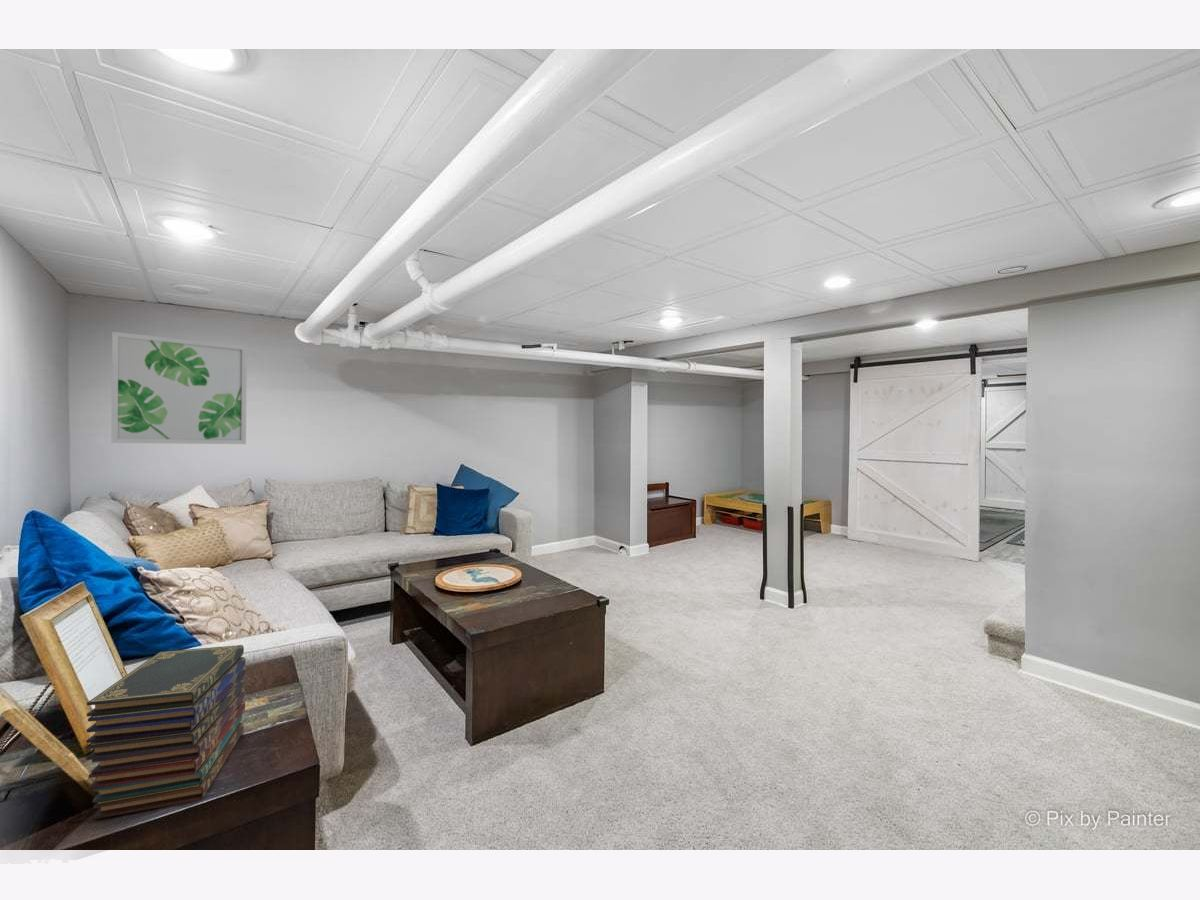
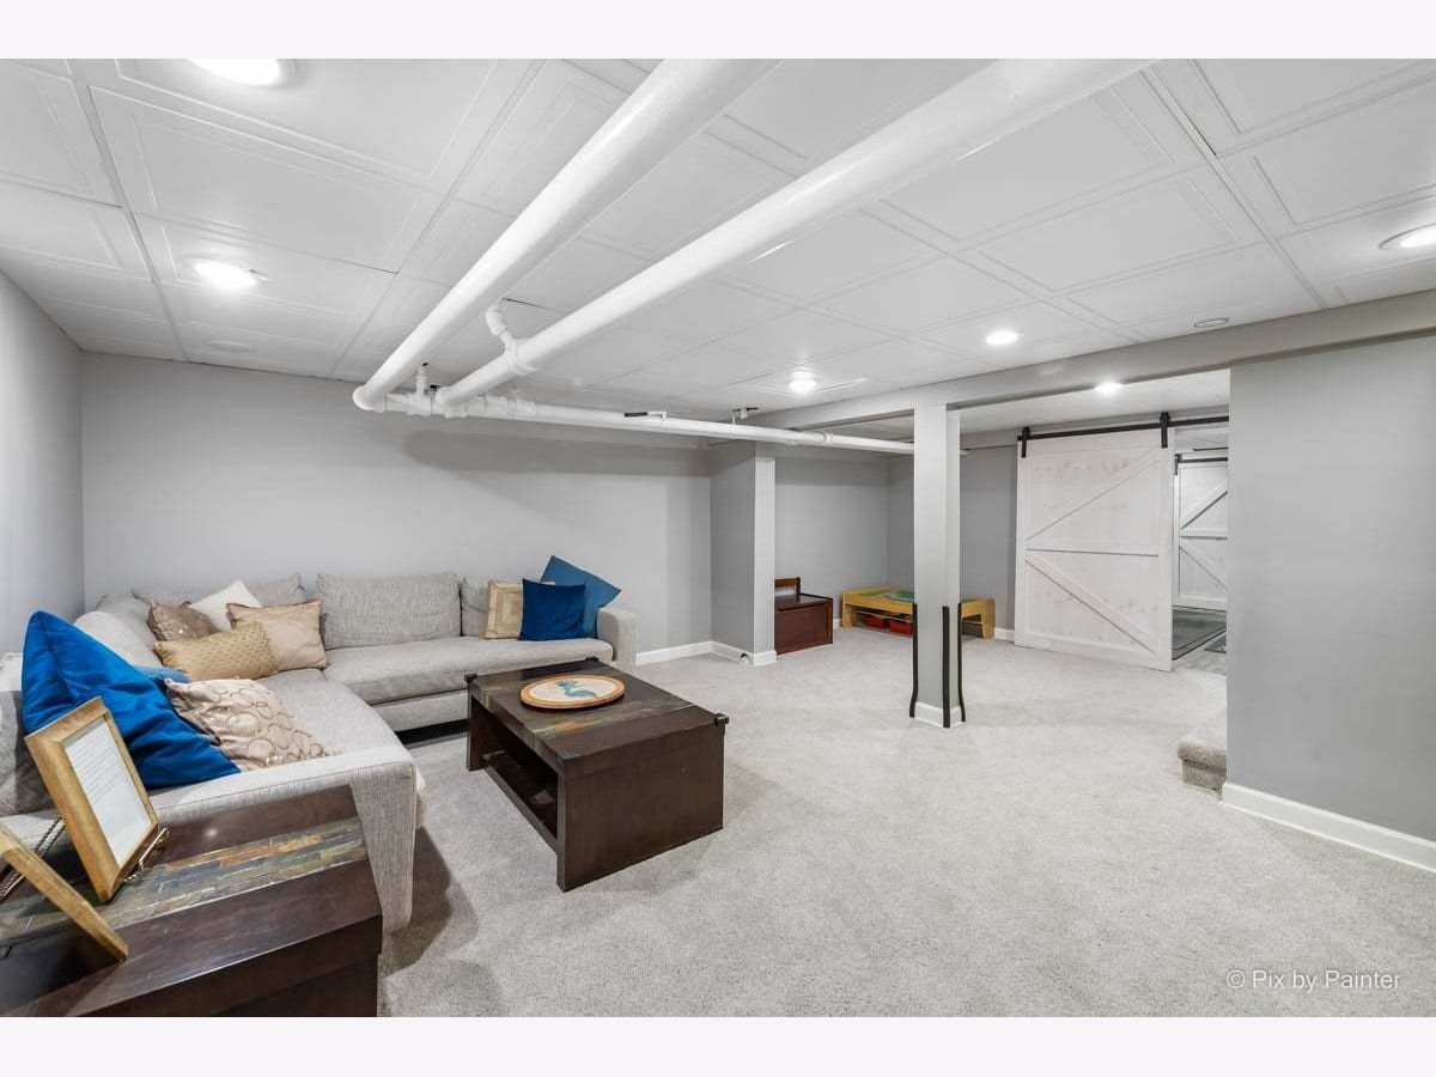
- book stack [85,644,248,820]
- wall art [110,331,248,445]
